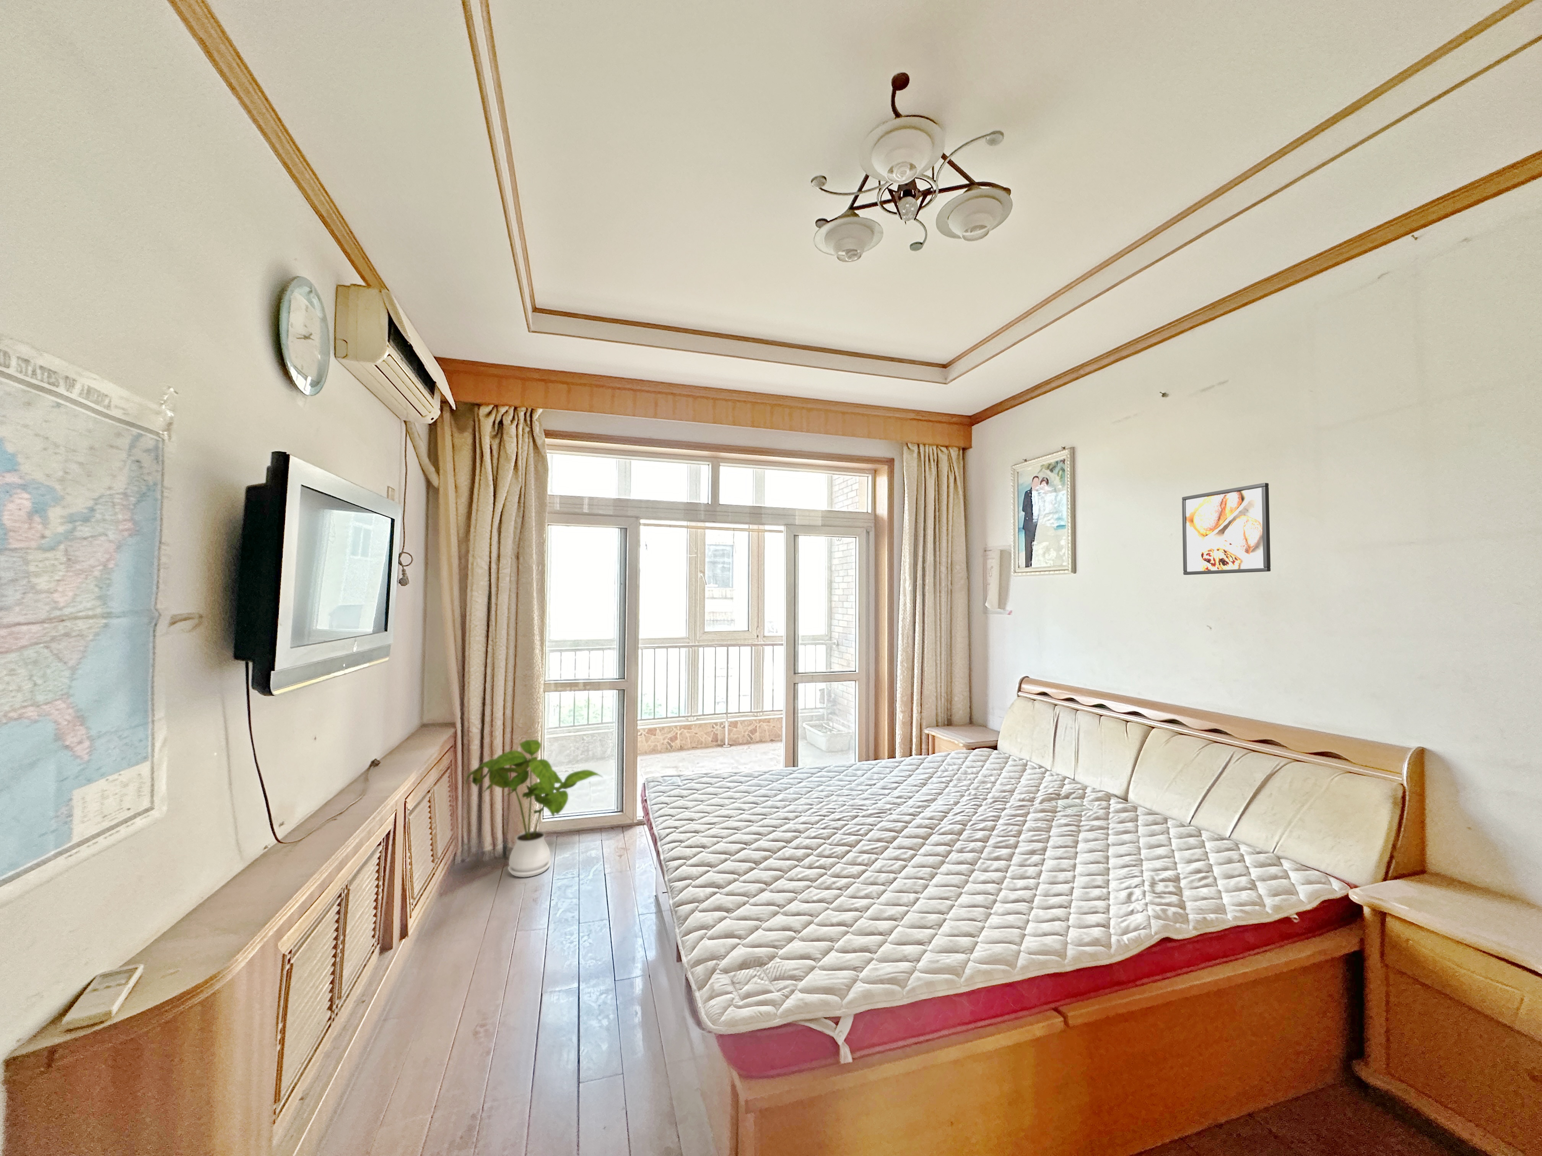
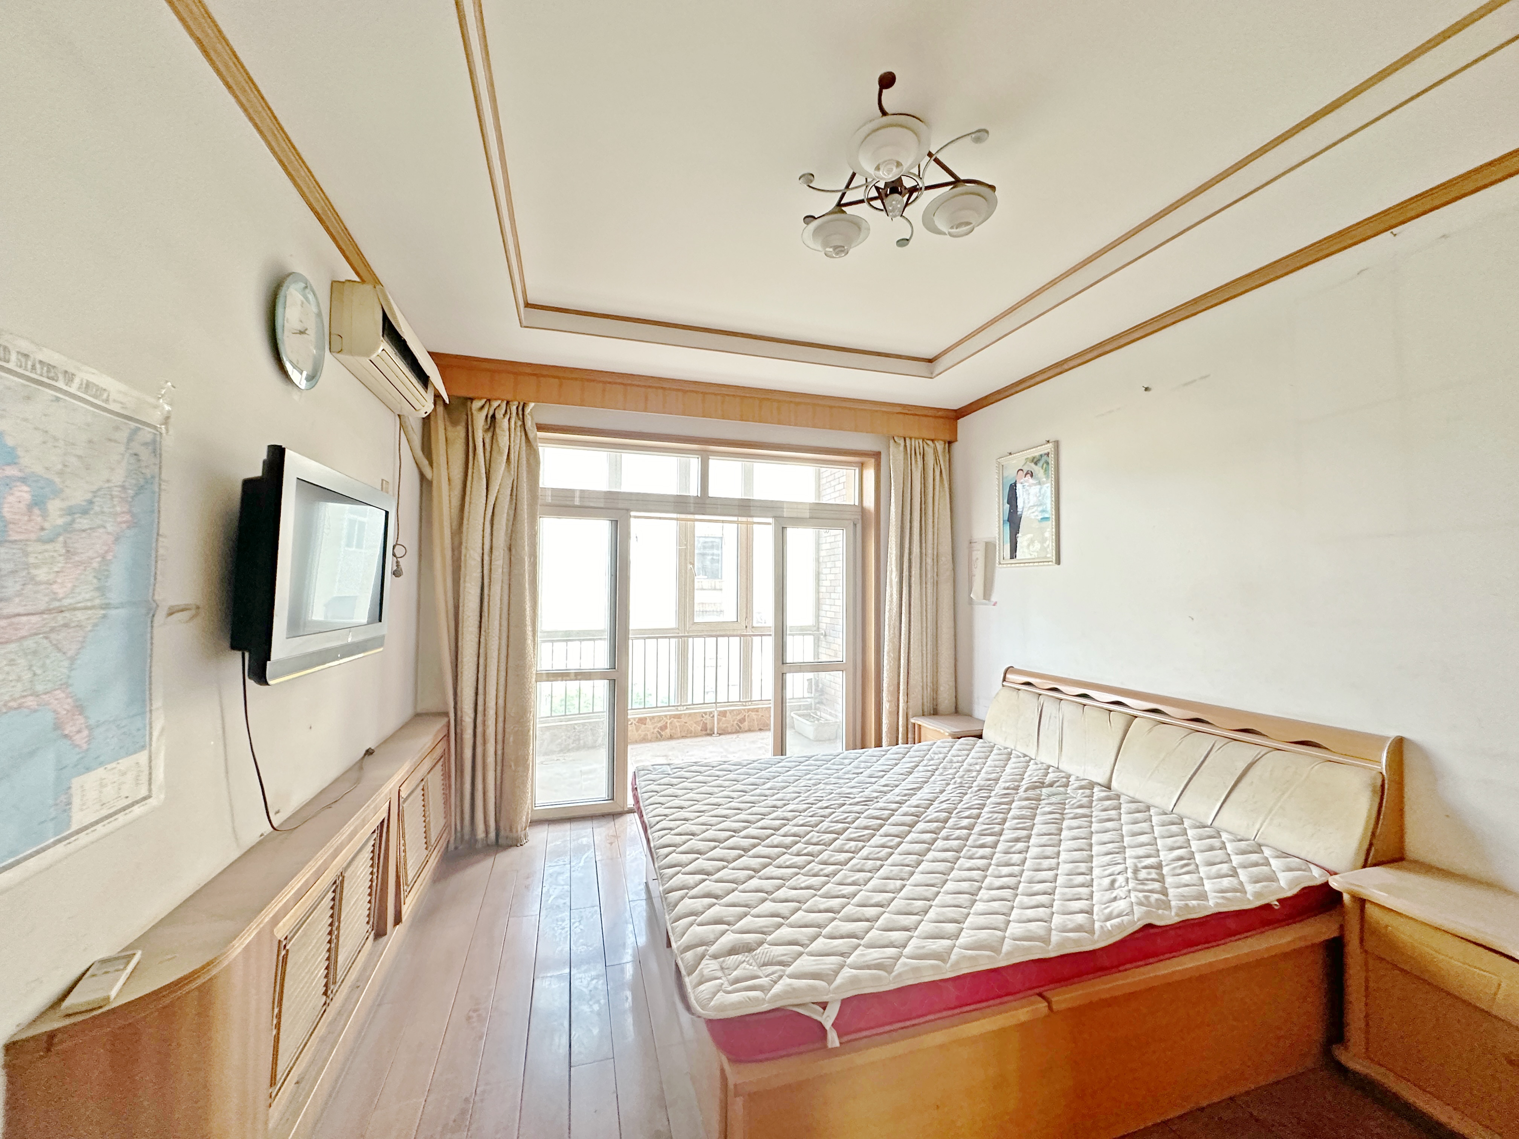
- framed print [1181,482,1271,576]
- house plant [465,739,603,878]
